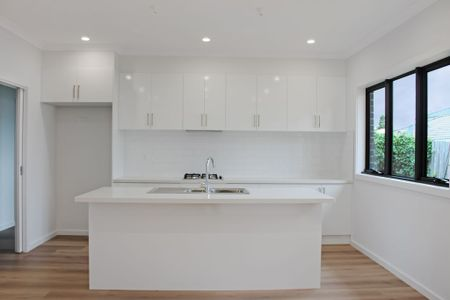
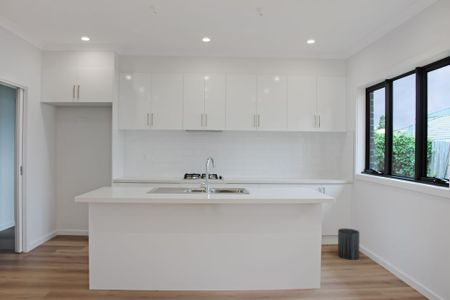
+ trash can [337,227,360,261]
